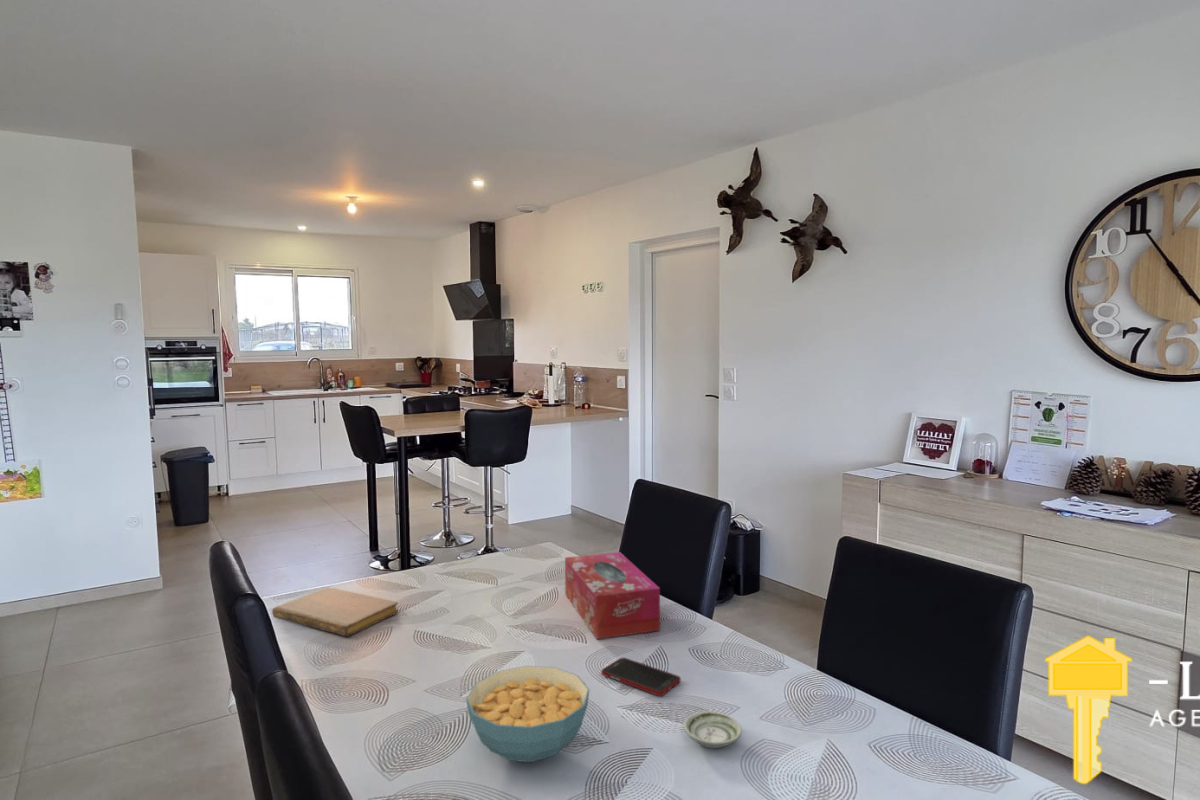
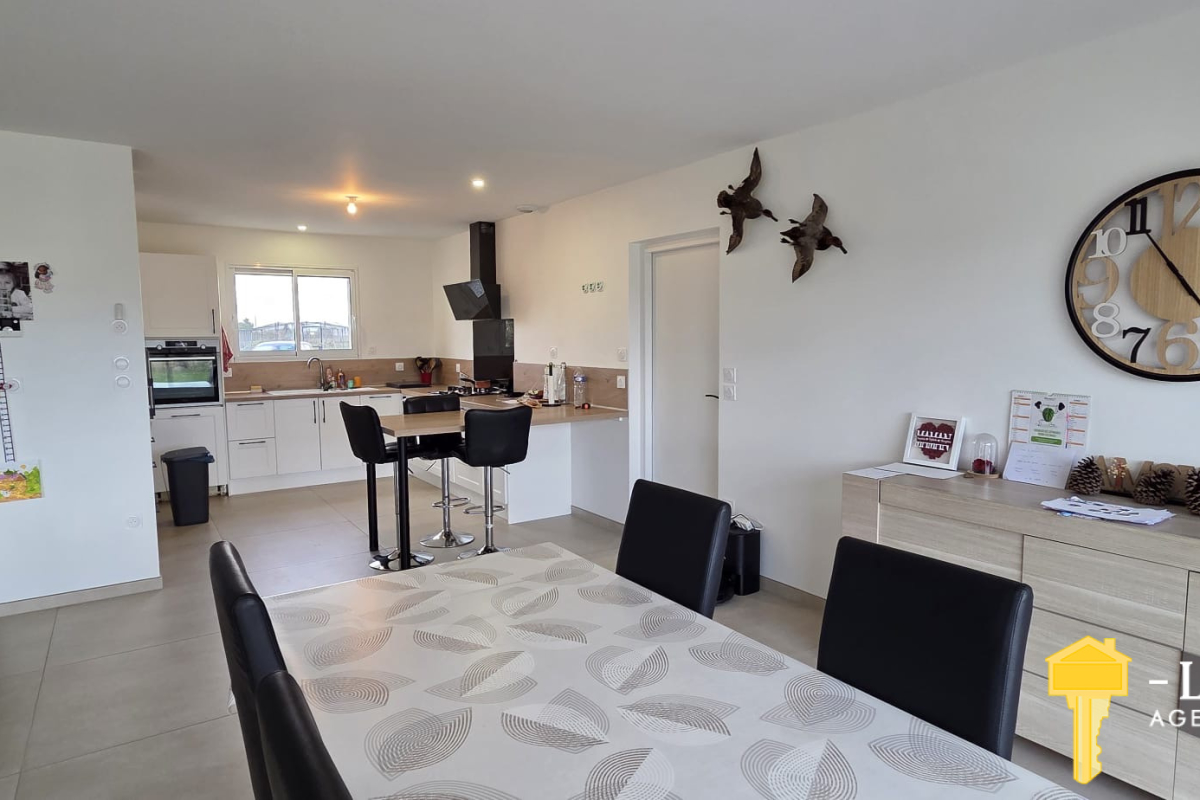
- cell phone [600,657,682,697]
- tissue box [564,551,661,640]
- notebook [271,586,399,637]
- cereal bowl [465,665,590,763]
- saucer [683,711,743,749]
